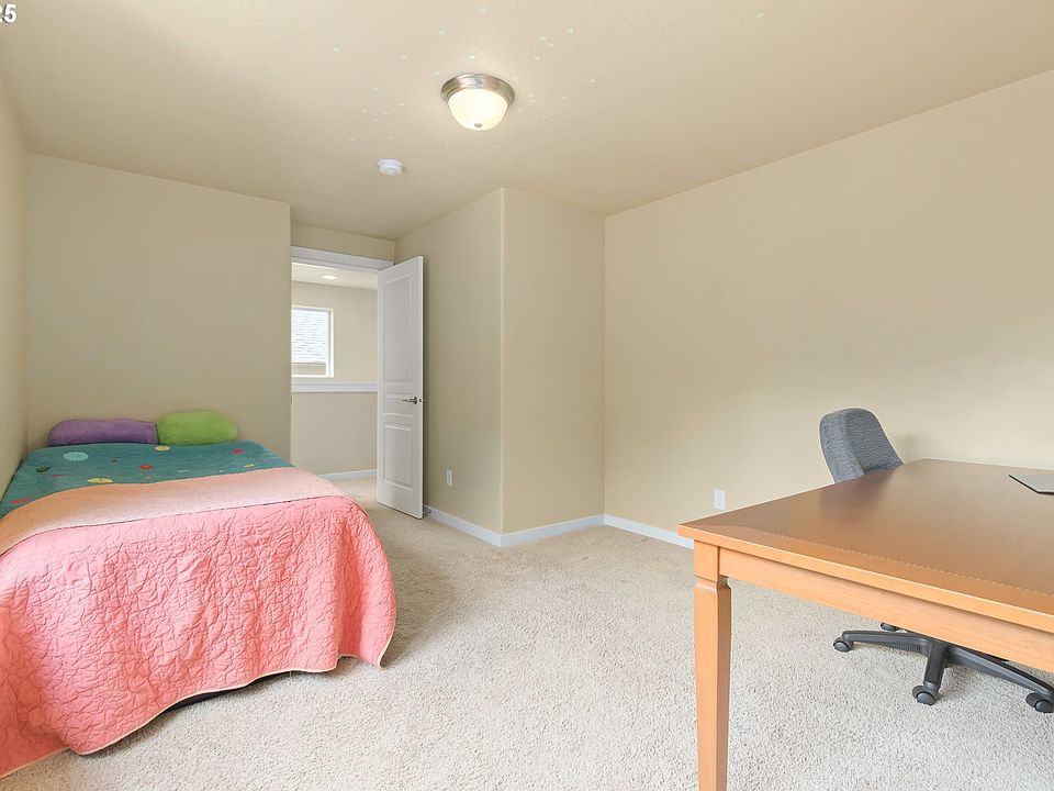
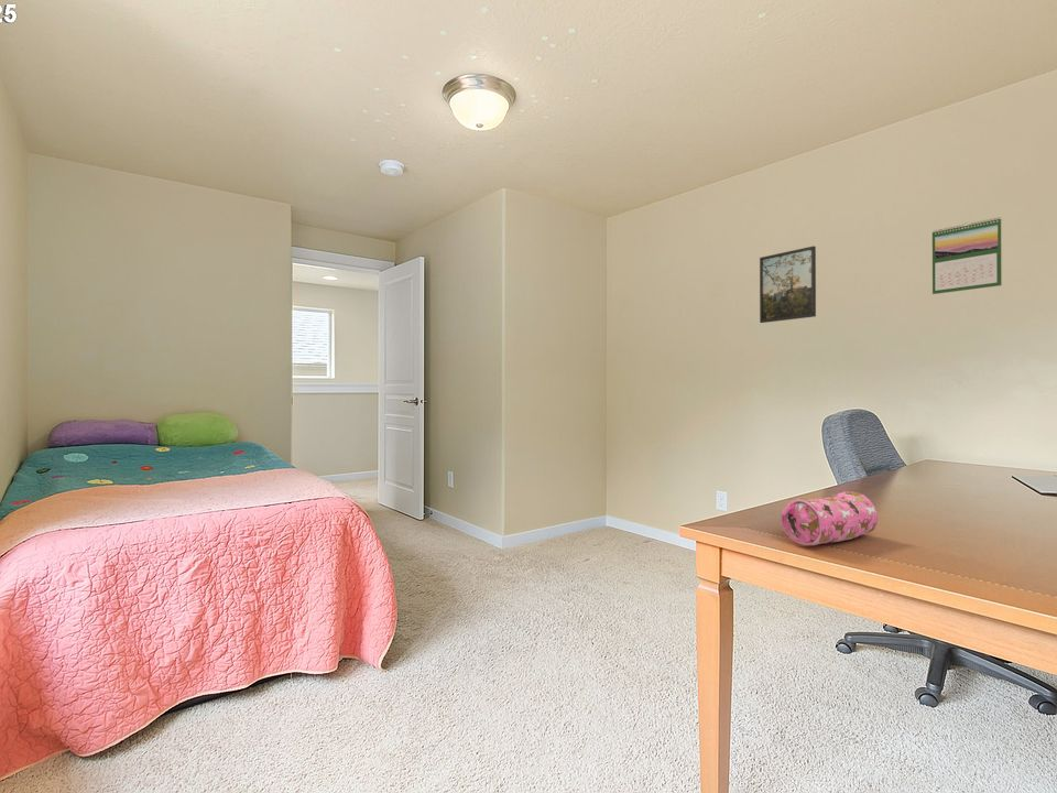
+ calendar [931,216,1003,295]
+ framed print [759,245,817,324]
+ pencil case [780,491,879,546]
